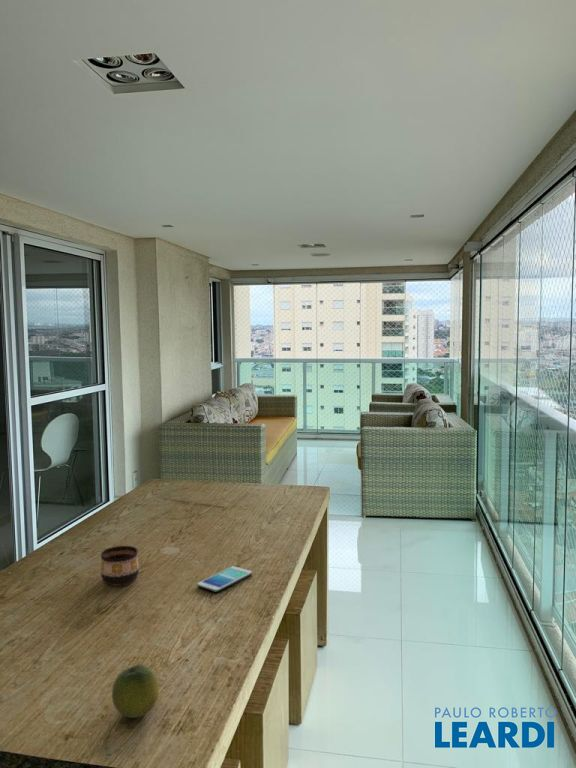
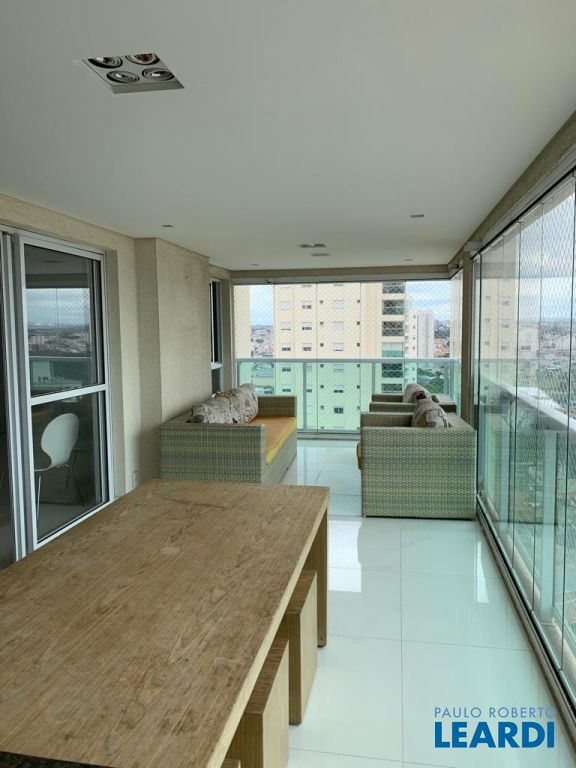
- cup [100,545,140,587]
- fruit [111,663,160,719]
- smartphone [196,565,253,593]
